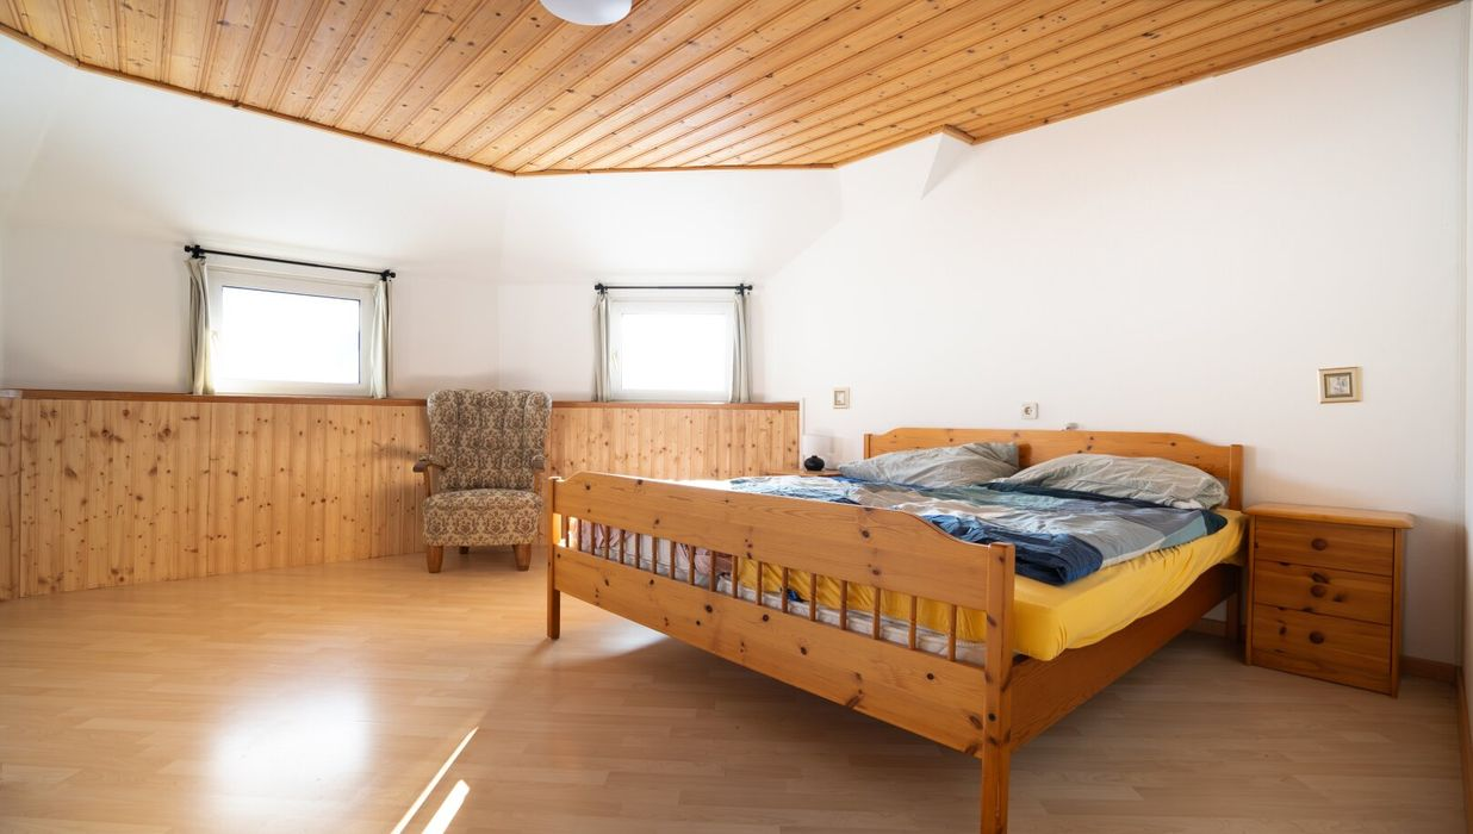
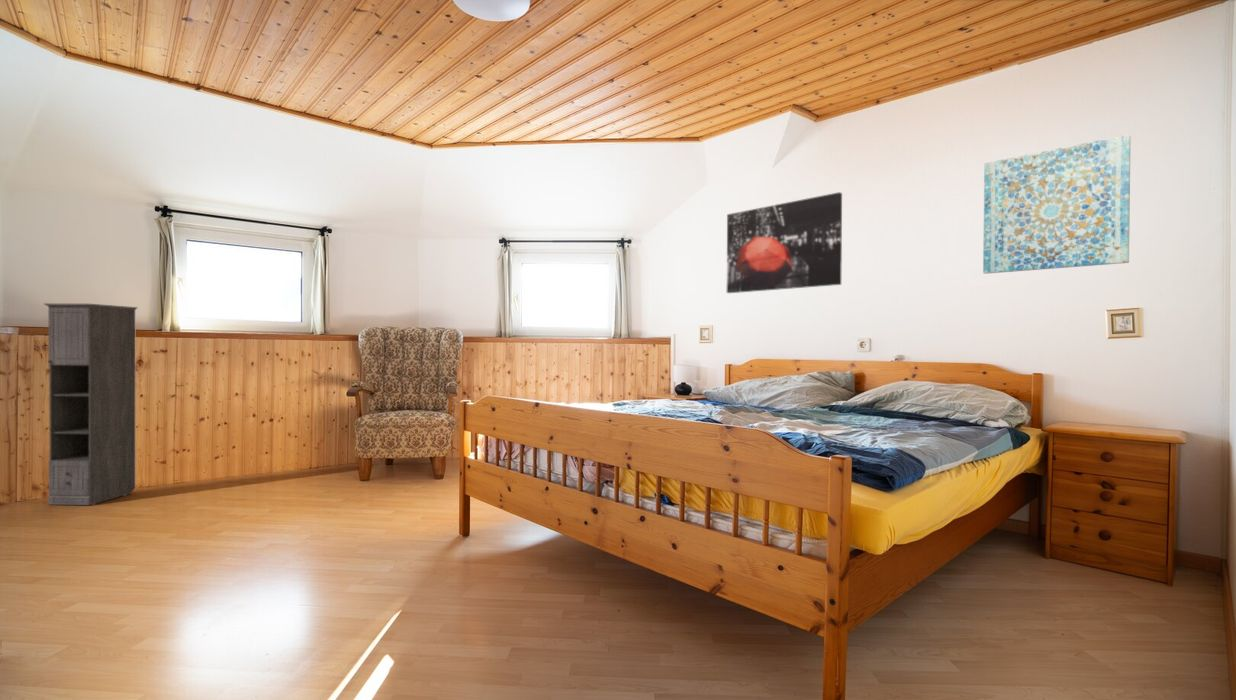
+ storage cabinet [43,302,139,506]
+ wall art [726,191,843,294]
+ wall art [982,134,1132,275]
